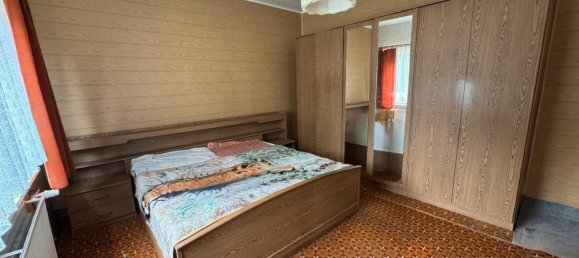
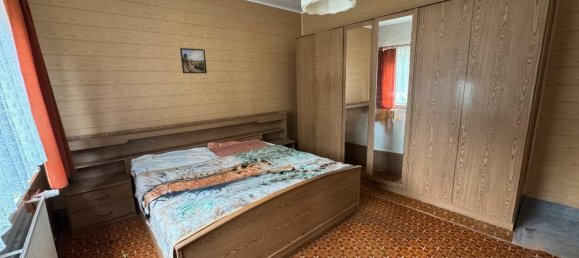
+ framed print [179,47,208,74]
